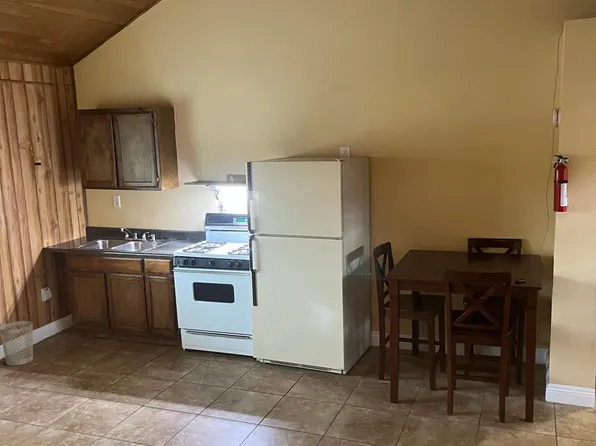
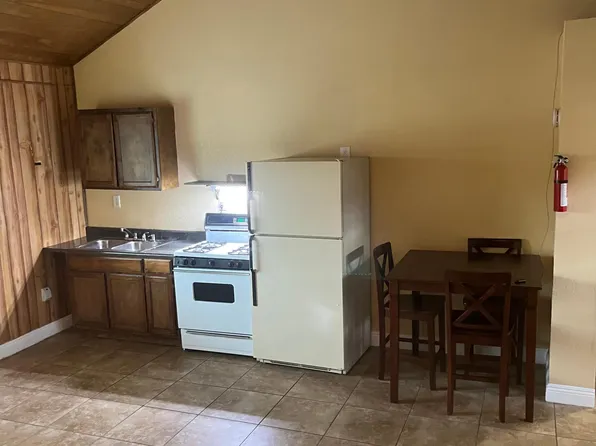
- wastebasket [0,320,34,367]
